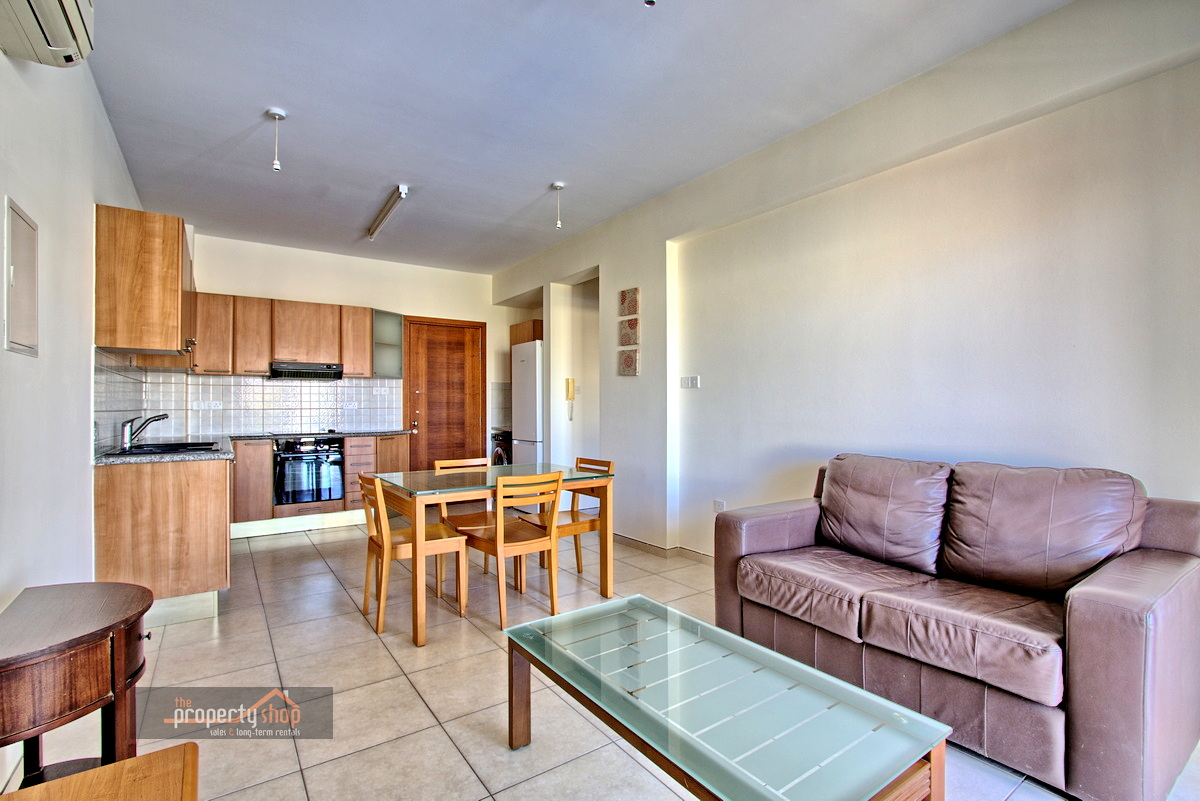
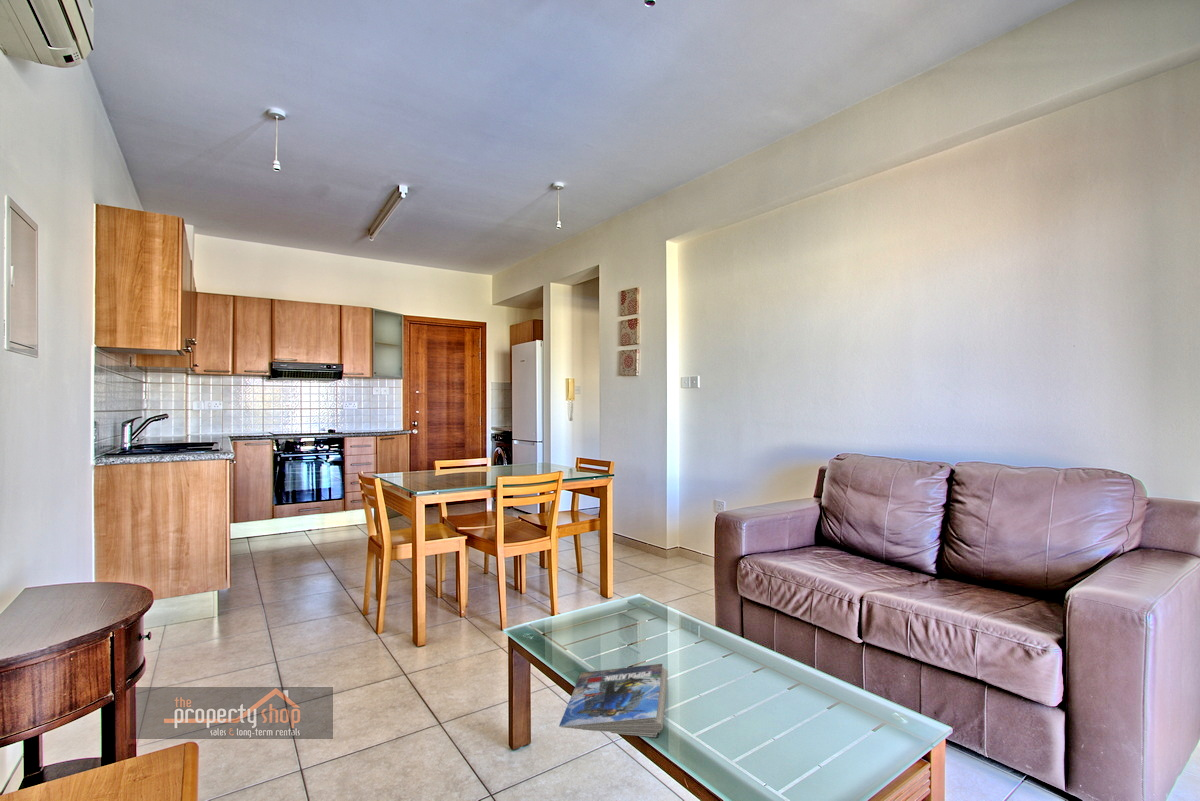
+ magazine [558,663,669,739]
